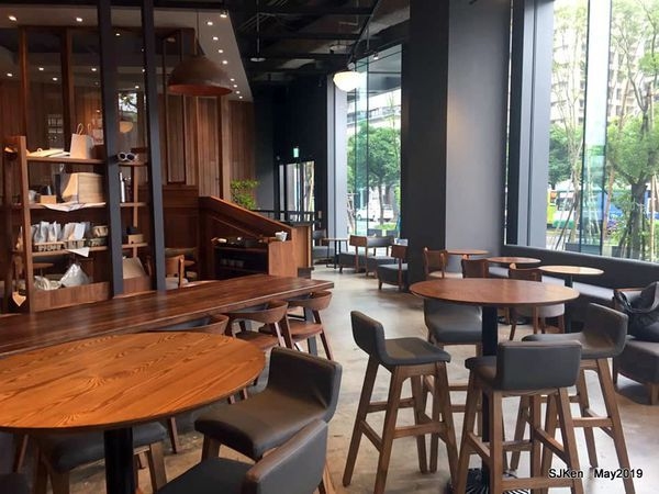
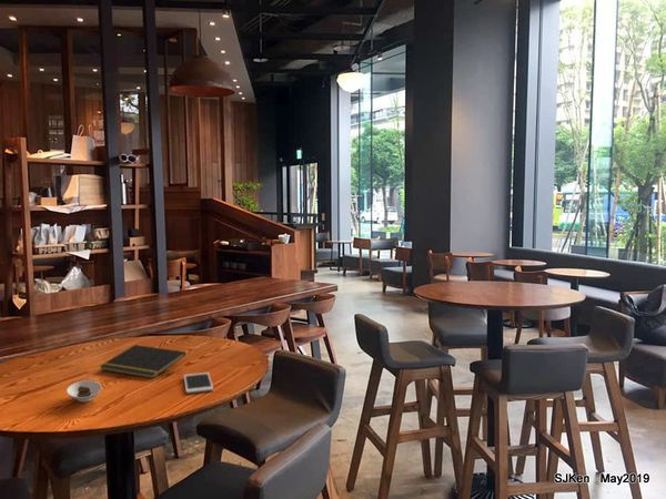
+ saucer [65,379,103,404]
+ cell phone [183,371,214,395]
+ notepad [99,344,186,379]
